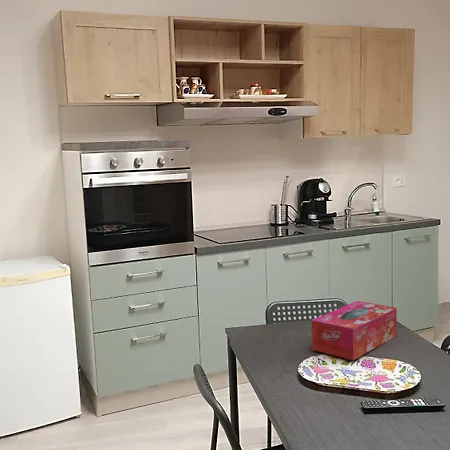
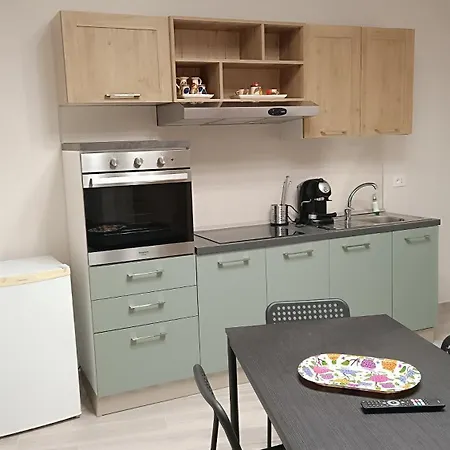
- tissue box [311,300,398,361]
